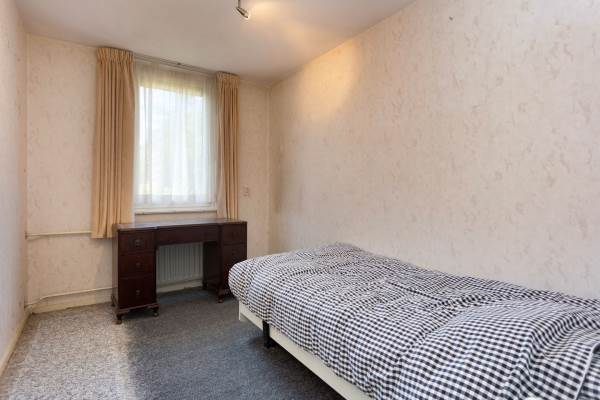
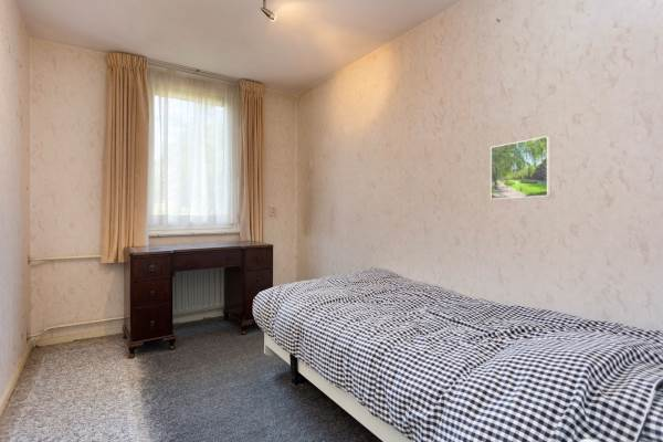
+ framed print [490,135,551,201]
